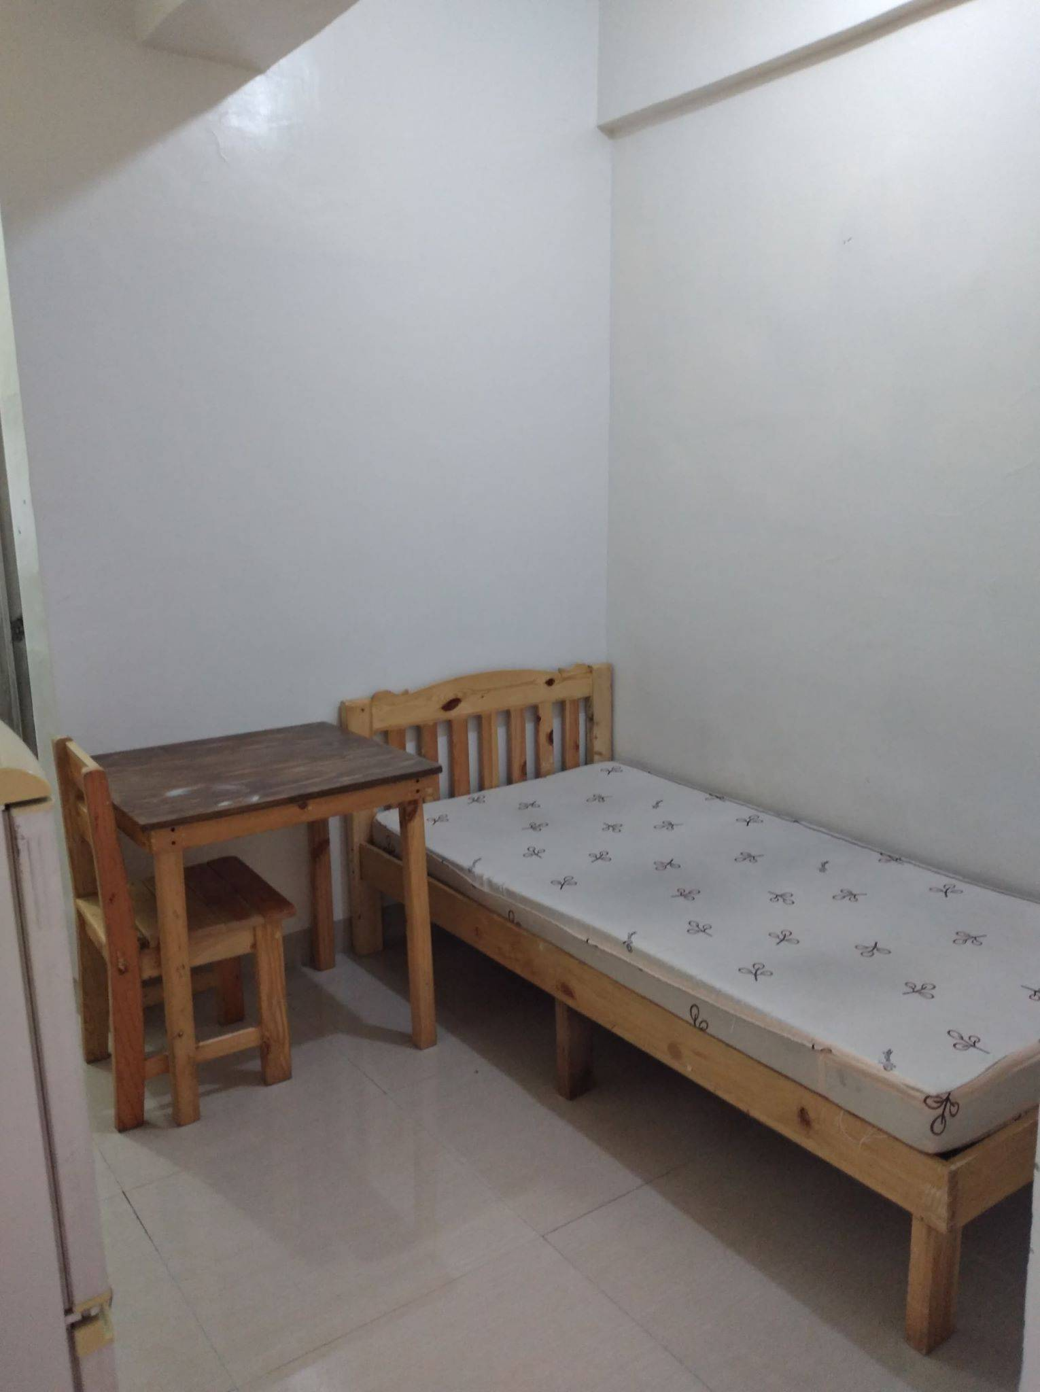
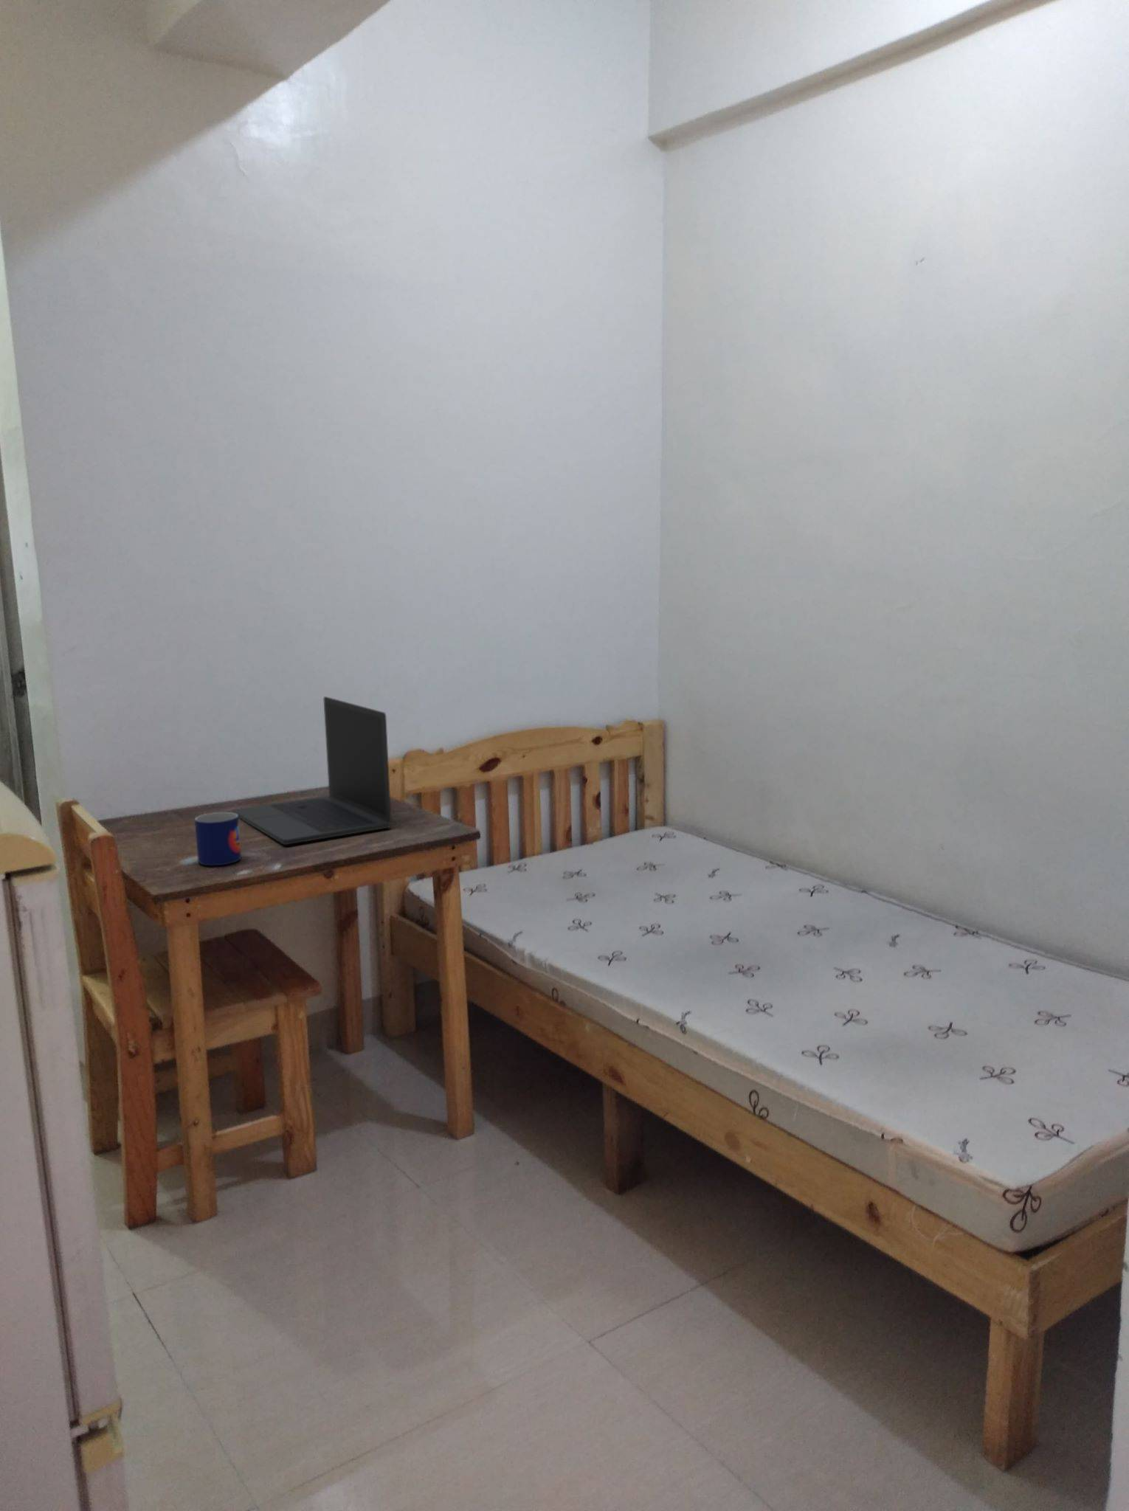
+ laptop [231,696,391,846]
+ mug [194,811,242,866]
